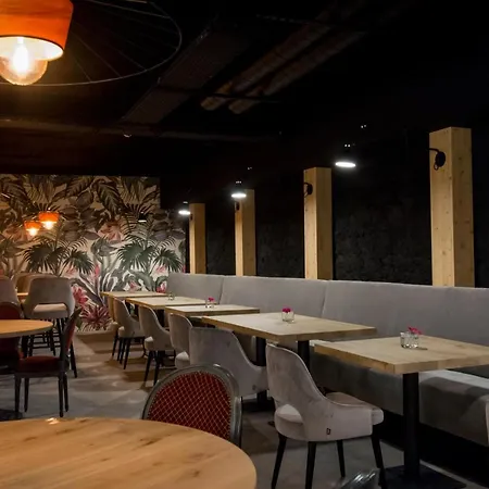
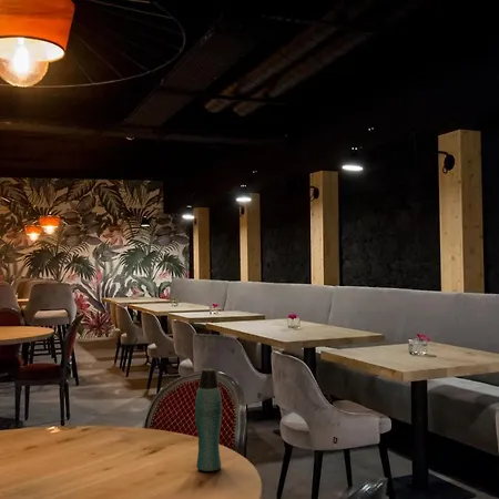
+ bottle [194,367,223,472]
